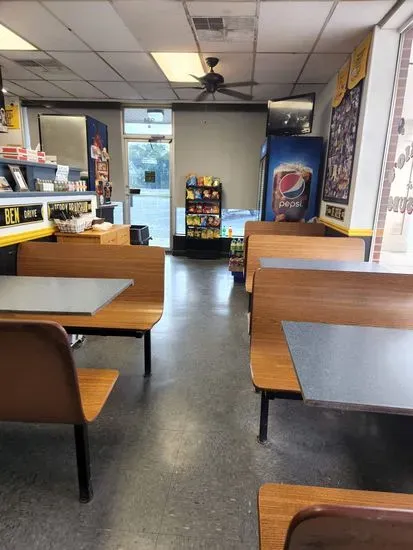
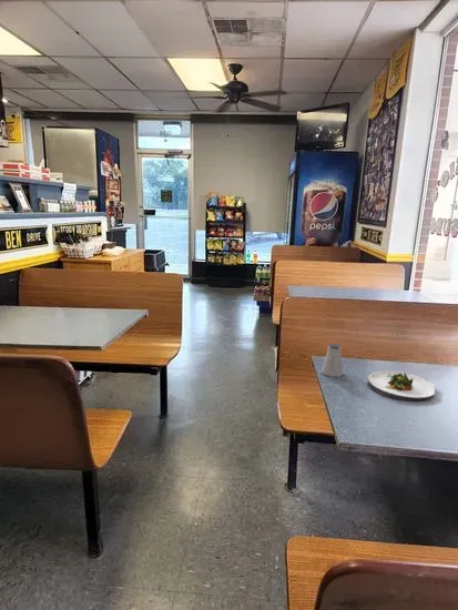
+ salad plate [367,369,436,401]
+ saltshaker [320,343,344,378]
